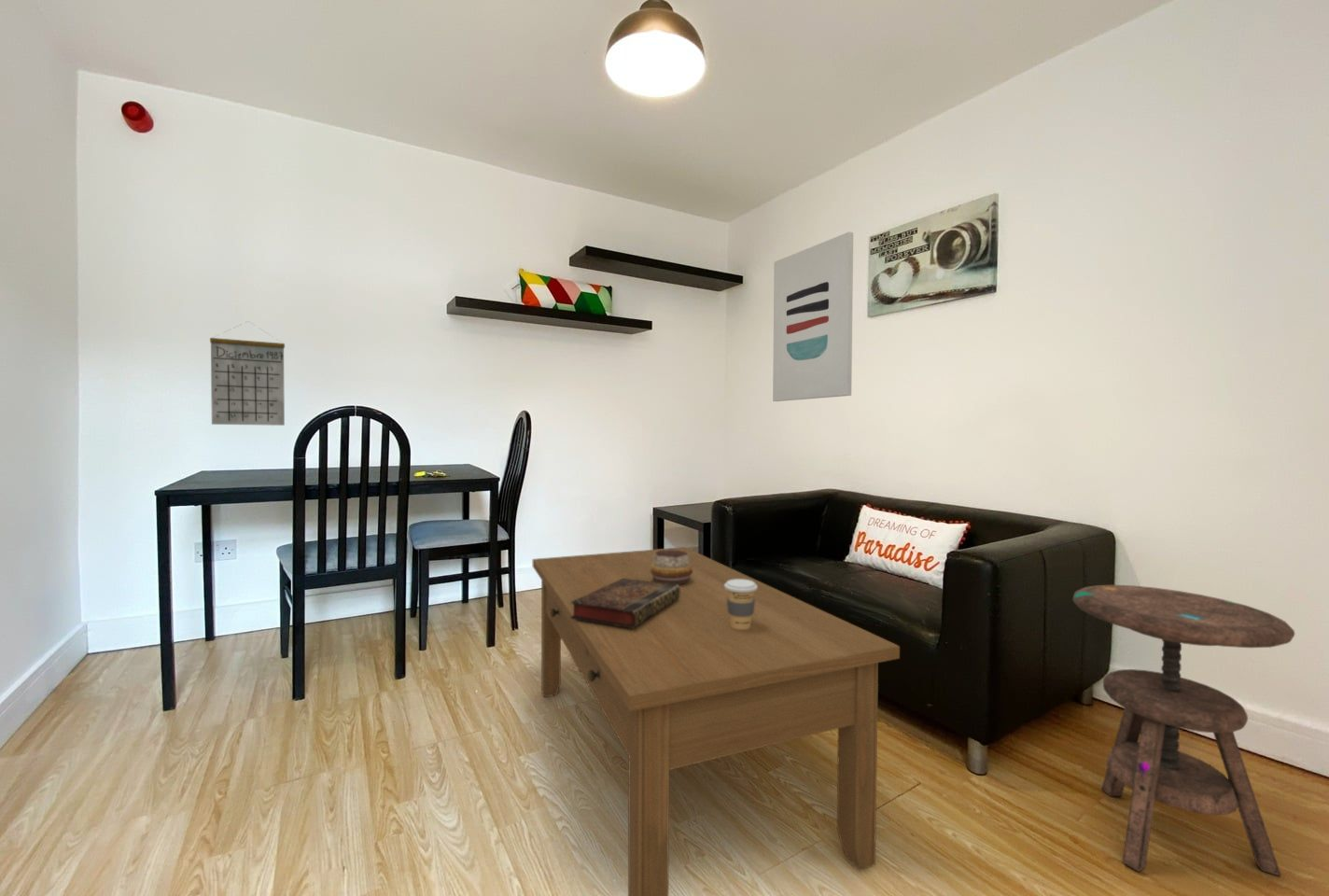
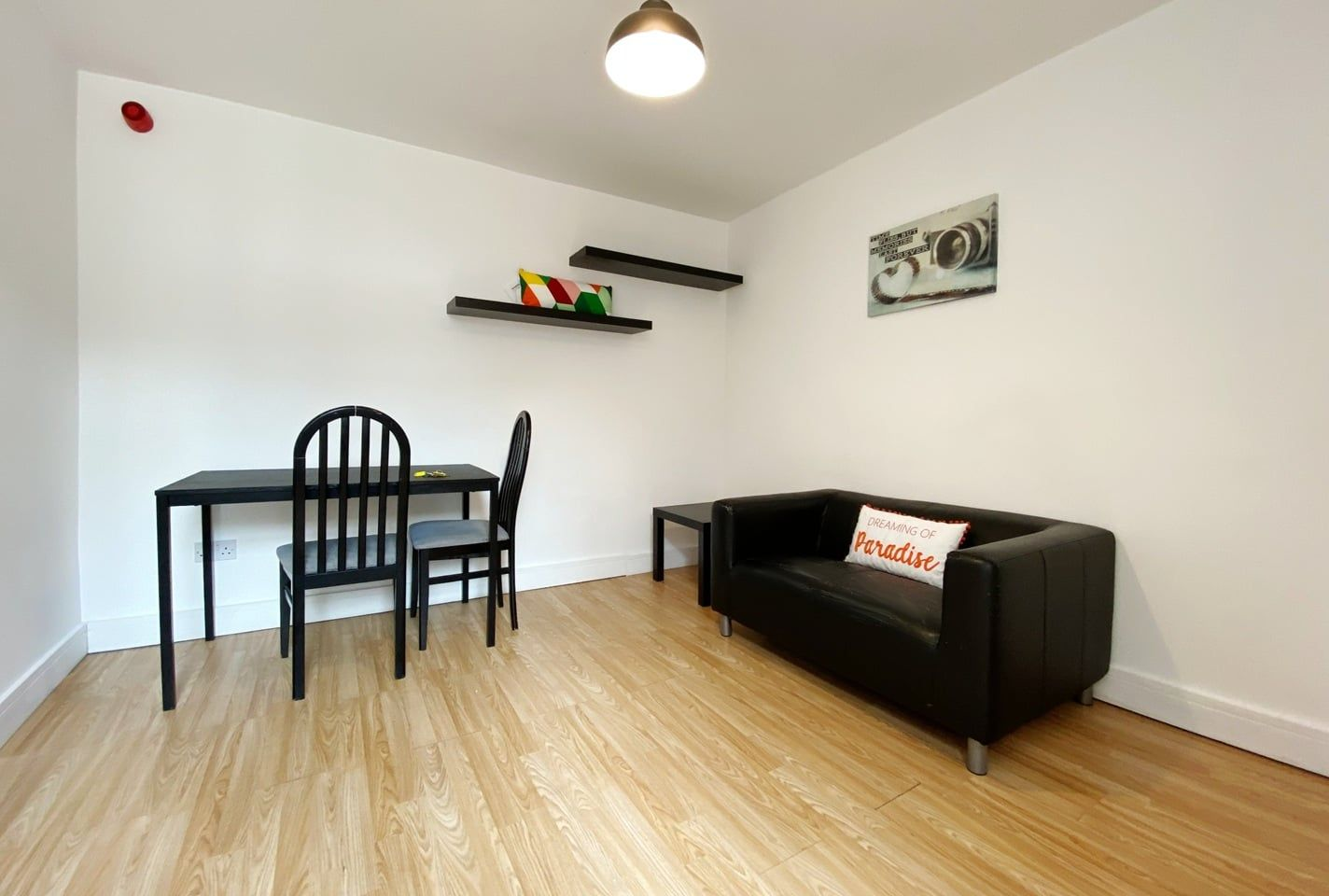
- wall art [772,231,854,402]
- book [570,579,680,628]
- coffee table [532,546,901,896]
- decorative bowl [651,550,692,584]
- side table [1072,584,1295,877]
- calendar [209,320,286,427]
- coffee cup [724,580,757,629]
